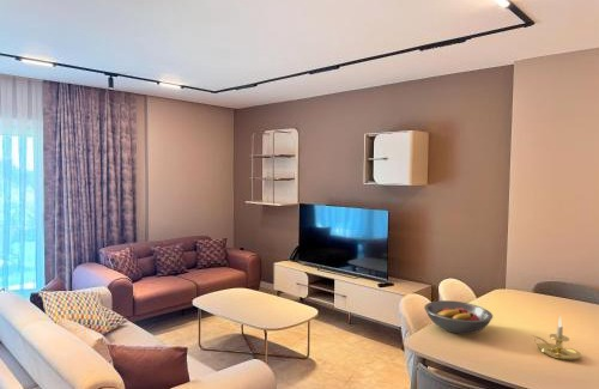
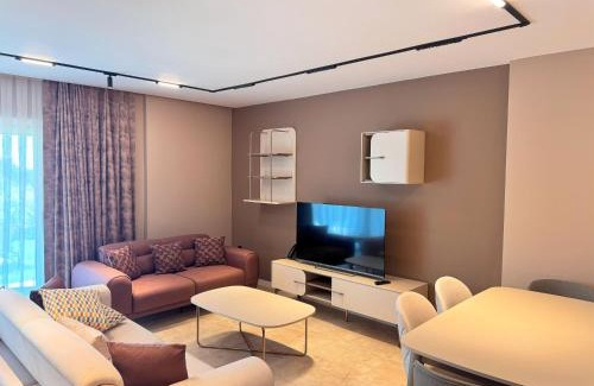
- fruit bowl [423,299,494,335]
- candle holder [531,316,582,361]
